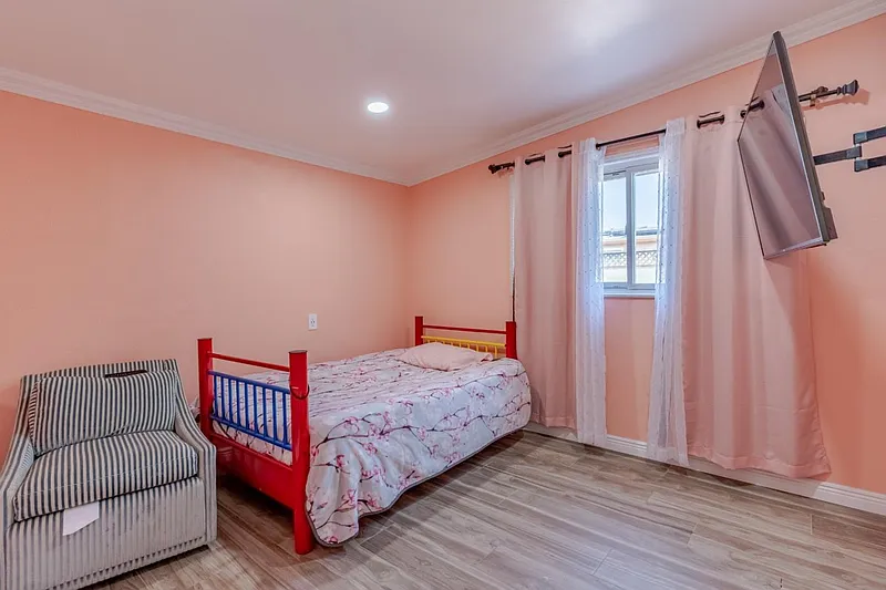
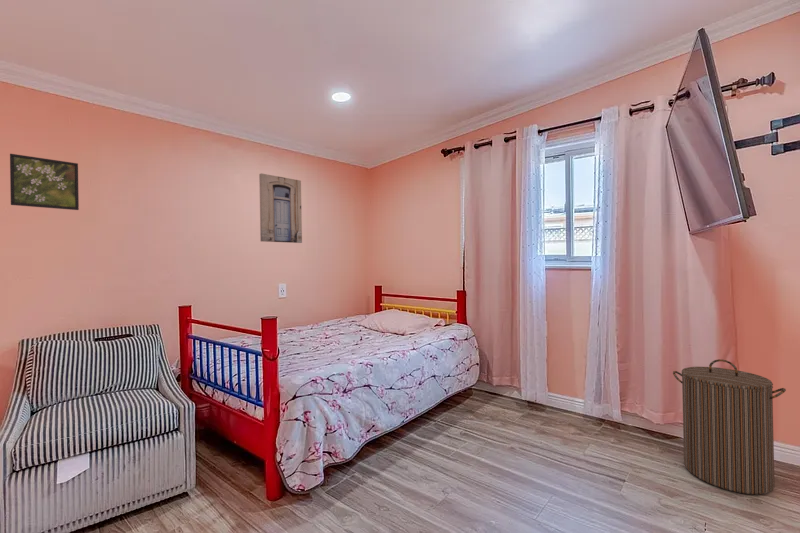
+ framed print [9,153,80,211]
+ wall art [258,172,303,244]
+ laundry hamper [672,358,787,496]
